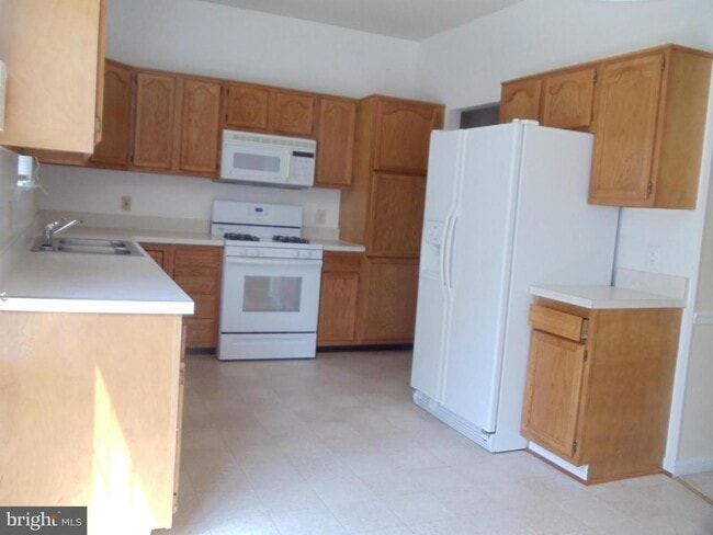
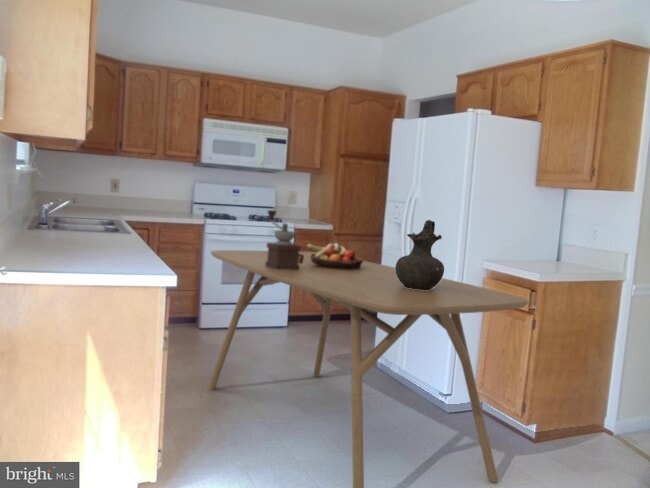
+ coffee grinder [265,209,304,270]
+ pitcher [395,219,445,290]
+ fruit bowl [306,242,364,270]
+ dining table [207,249,530,488]
